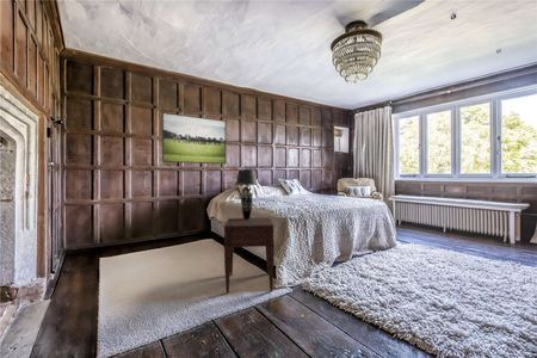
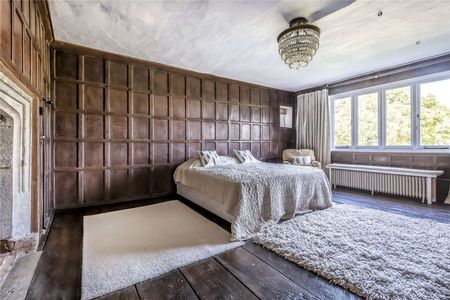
- table lamp [235,168,259,220]
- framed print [161,111,228,165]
- nightstand [223,216,276,294]
